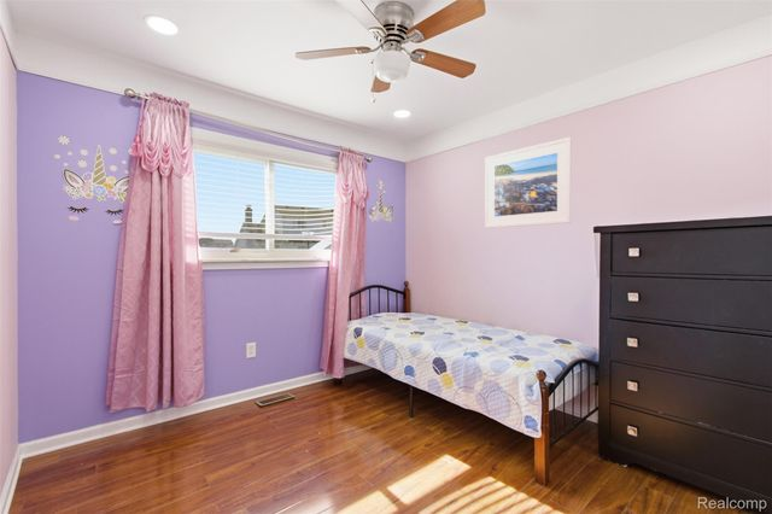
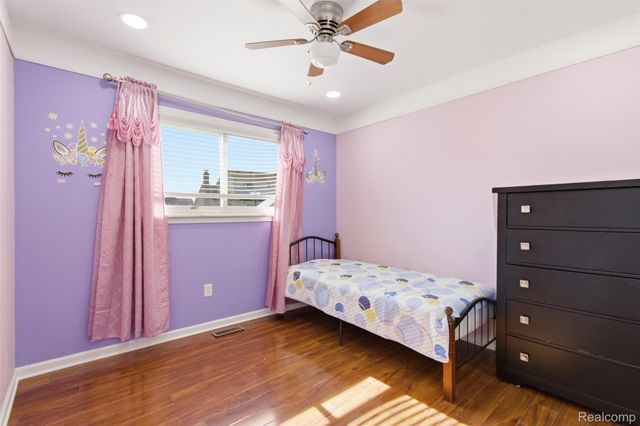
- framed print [484,136,573,229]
